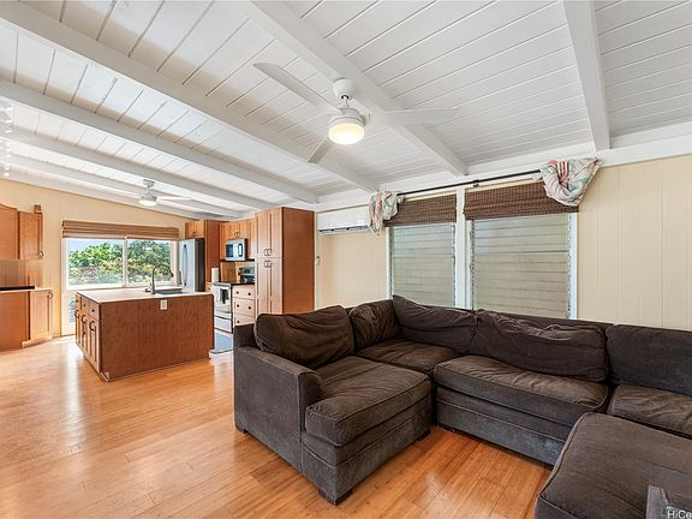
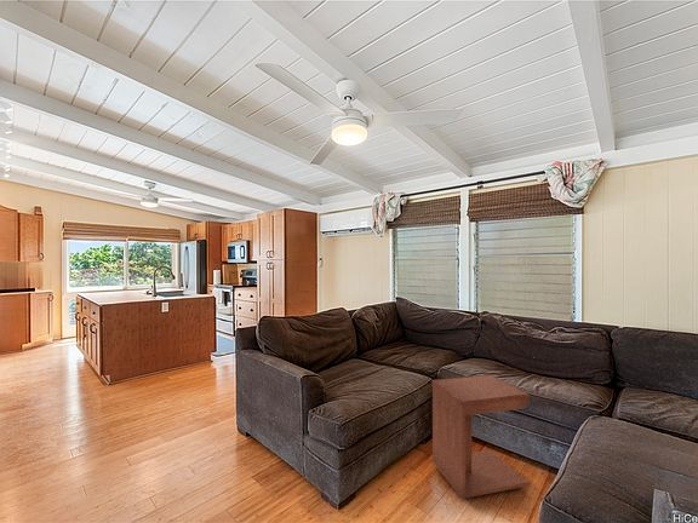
+ side table [431,373,530,500]
